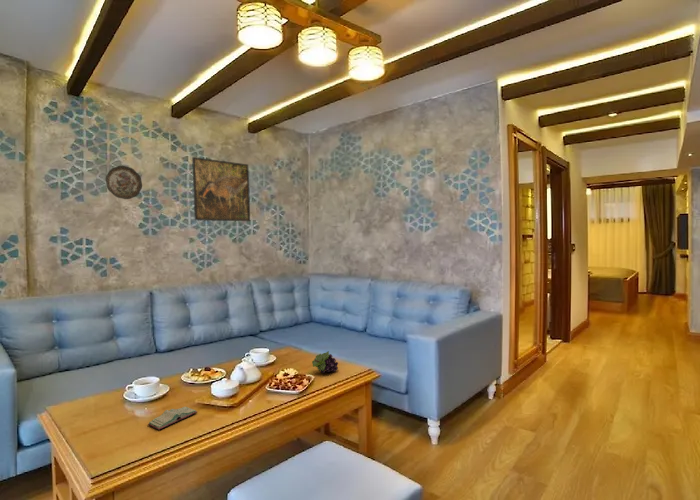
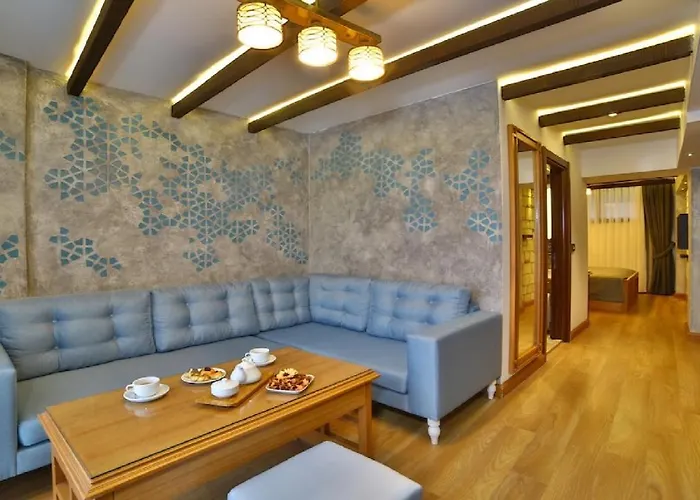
- fruit [311,350,339,374]
- book [147,406,198,431]
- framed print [191,156,251,222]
- decorative plate [105,165,143,200]
